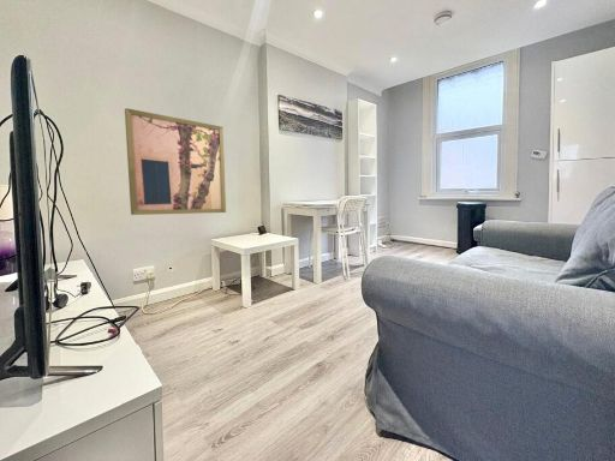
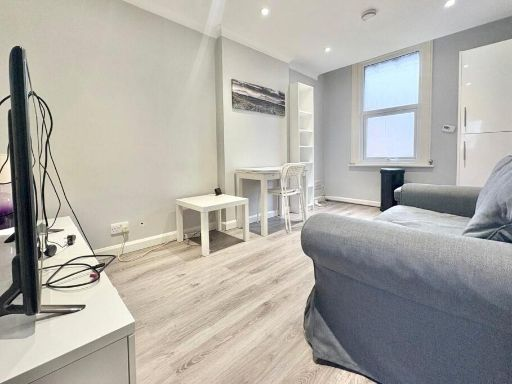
- wall art [124,107,227,216]
